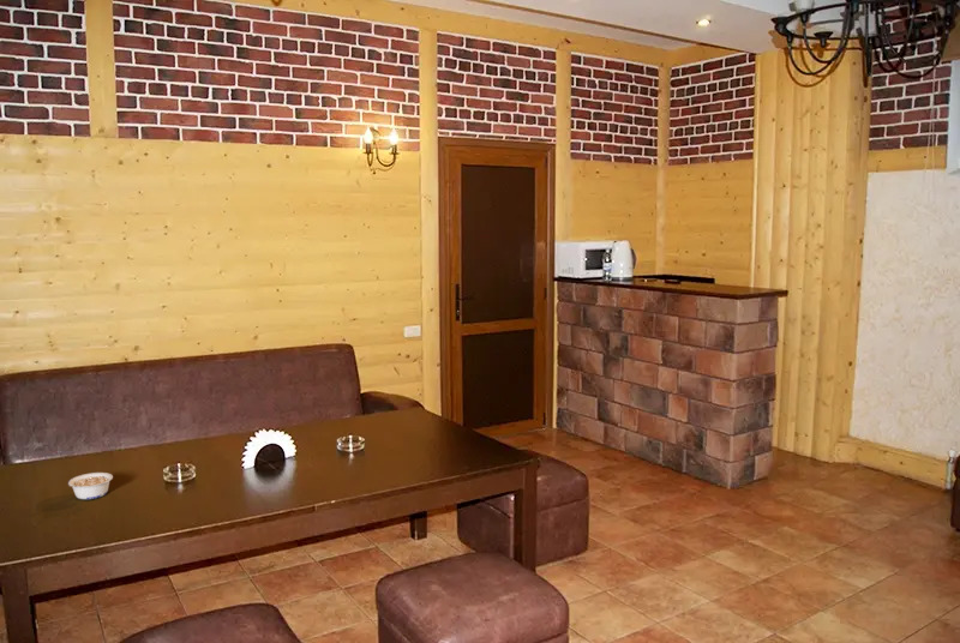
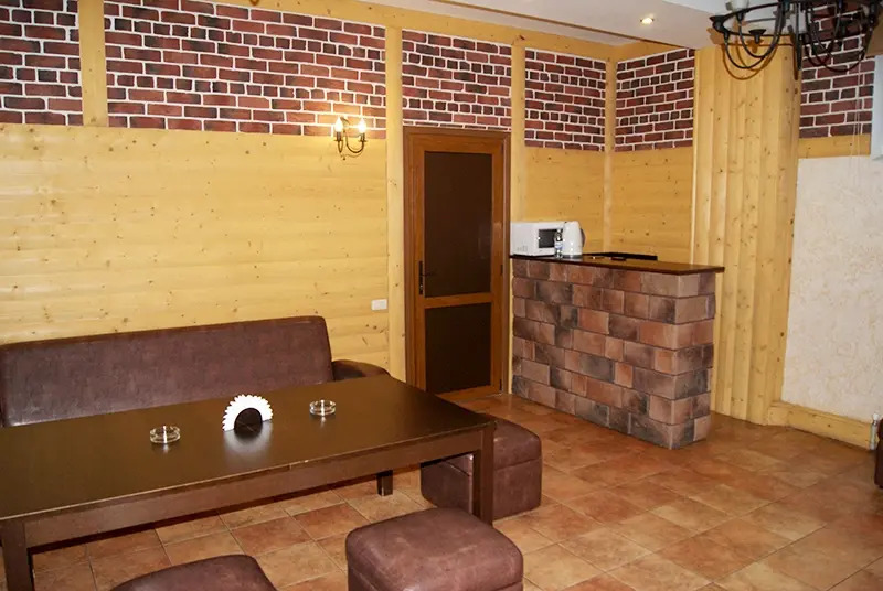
- legume [67,471,114,500]
